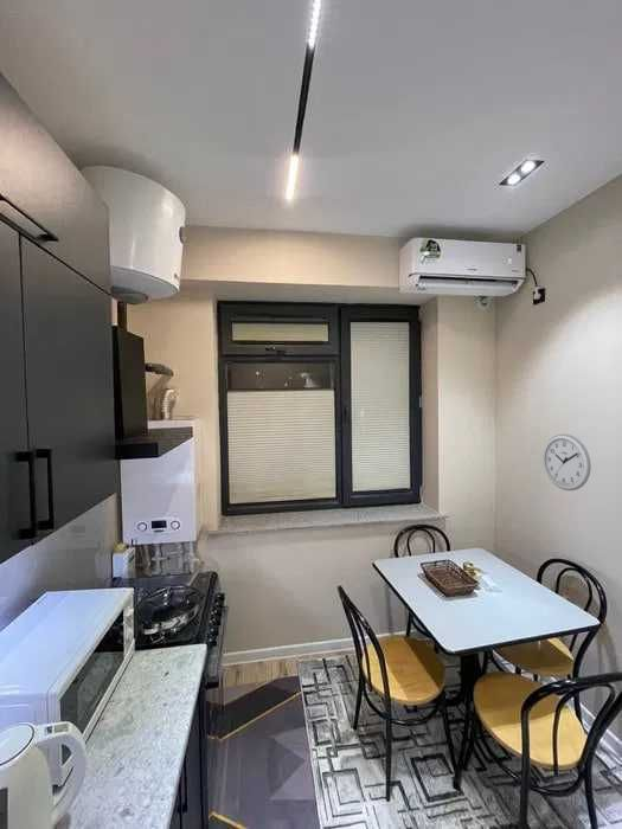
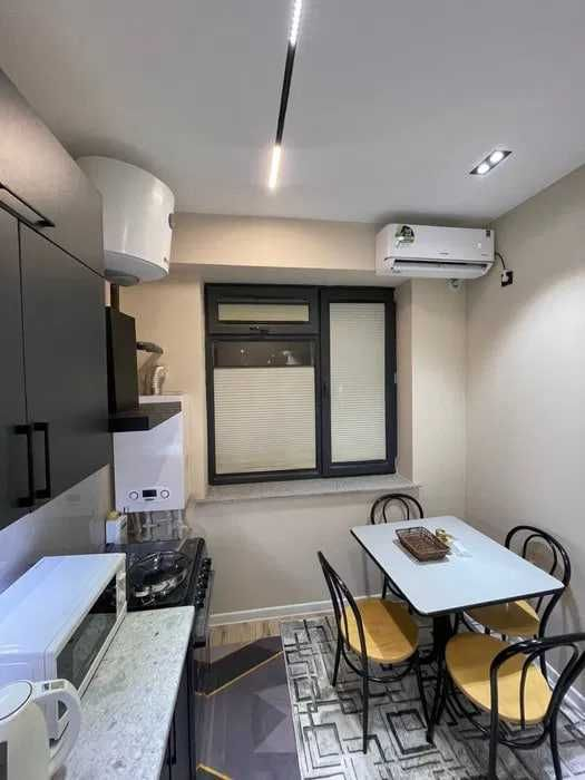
- wall clock [541,432,592,491]
